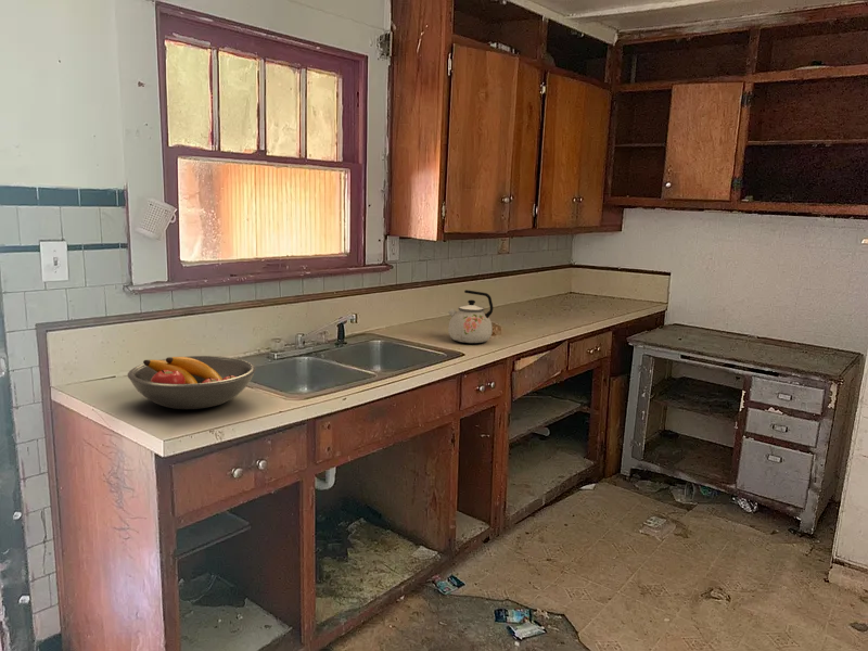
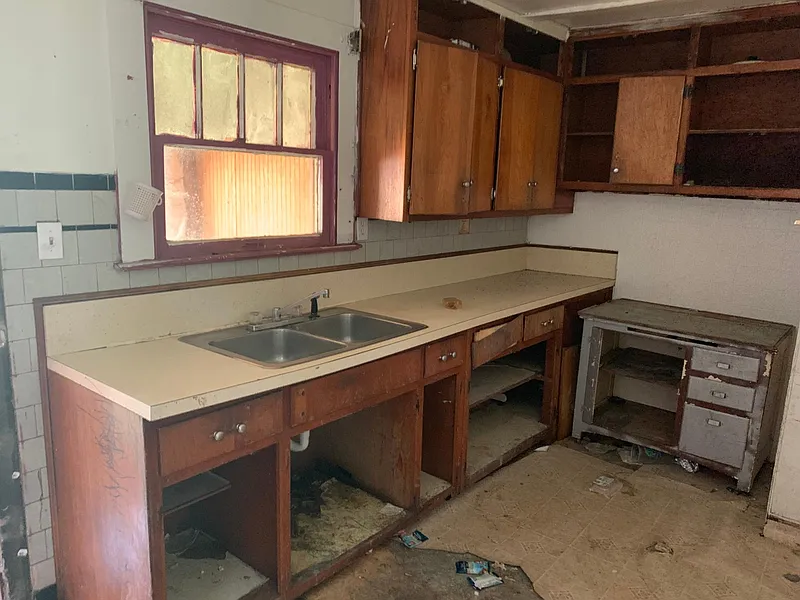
- kettle [447,290,494,344]
- fruit bowl [127,355,257,410]
